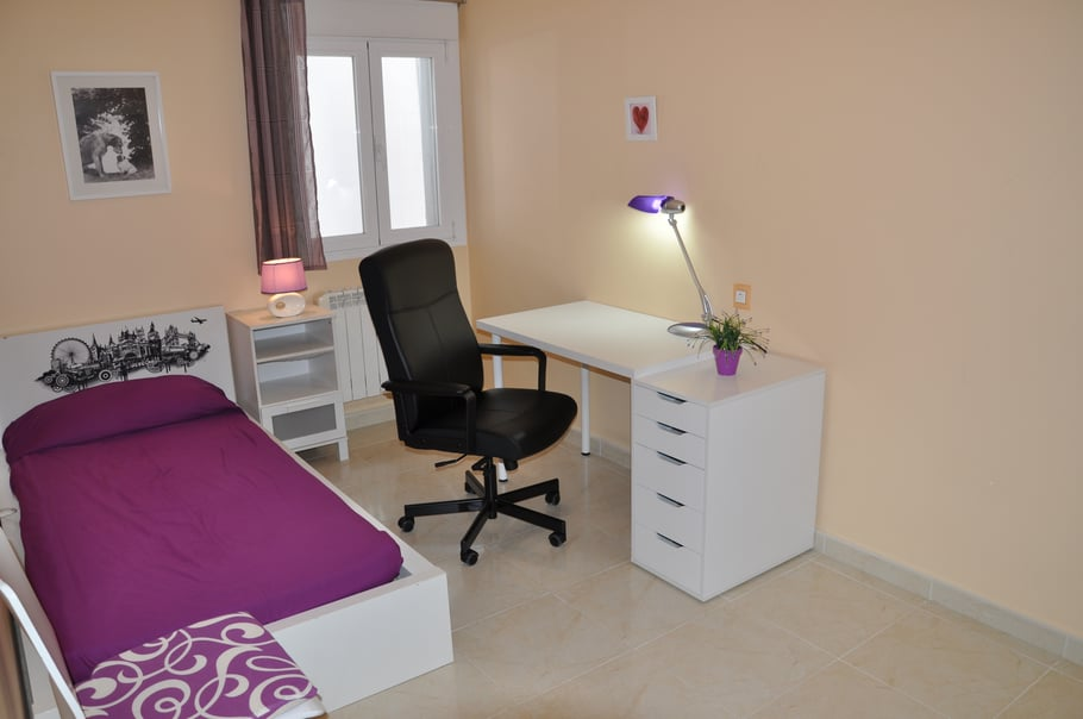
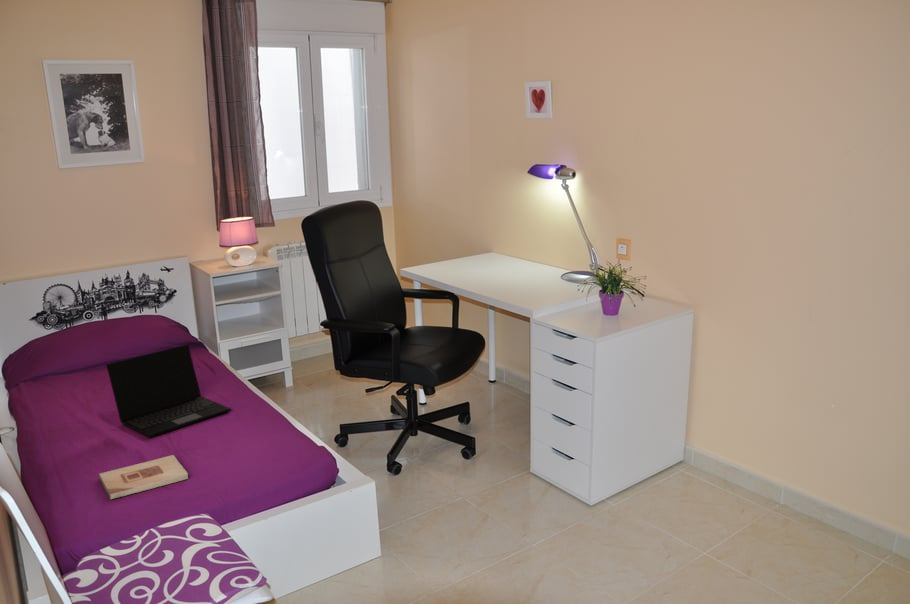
+ laptop [105,344,232,439]
+ wooden plaque [98,454,189,500]
